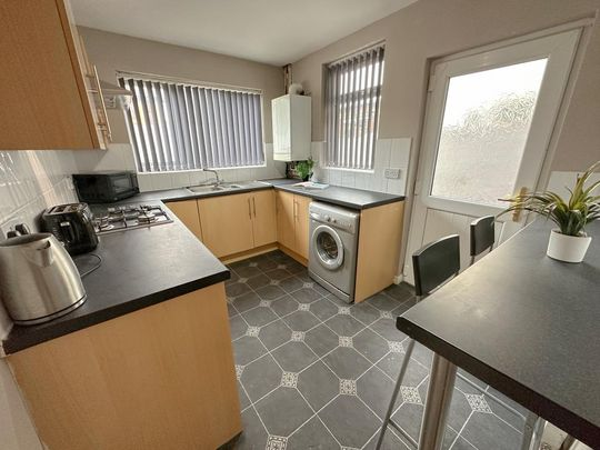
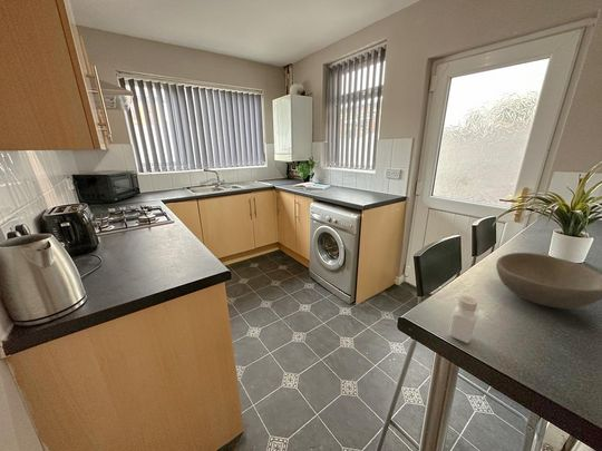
+ bowl [495,252,602,310]
+ pepper shaker [448,295,478,344]
